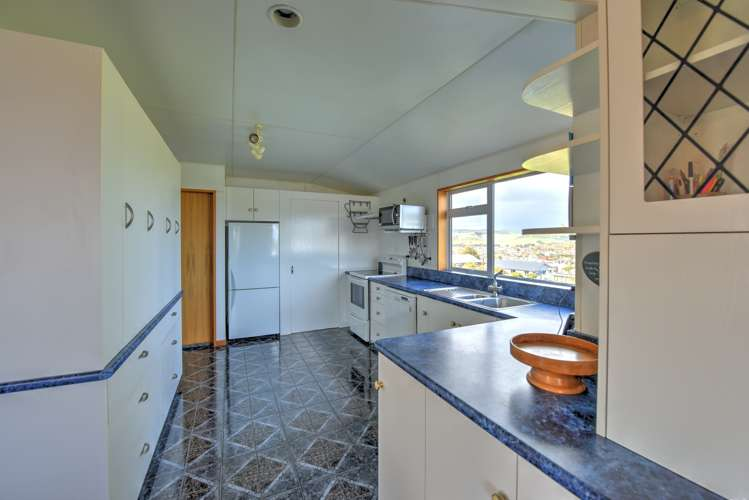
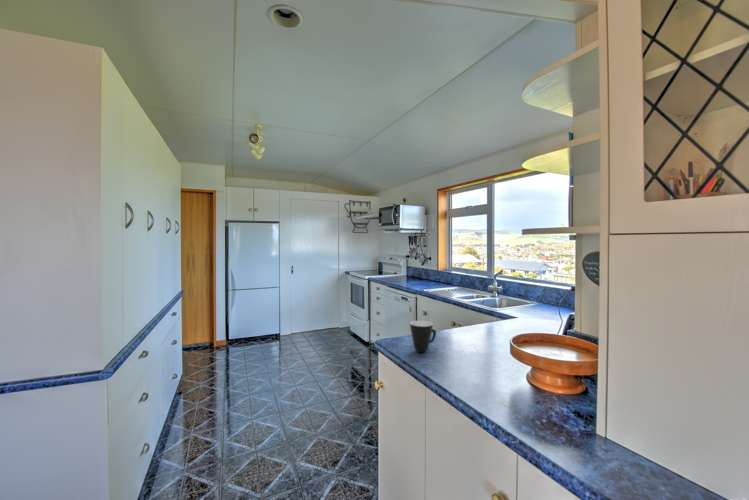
+ mug [409,320,437,353]
